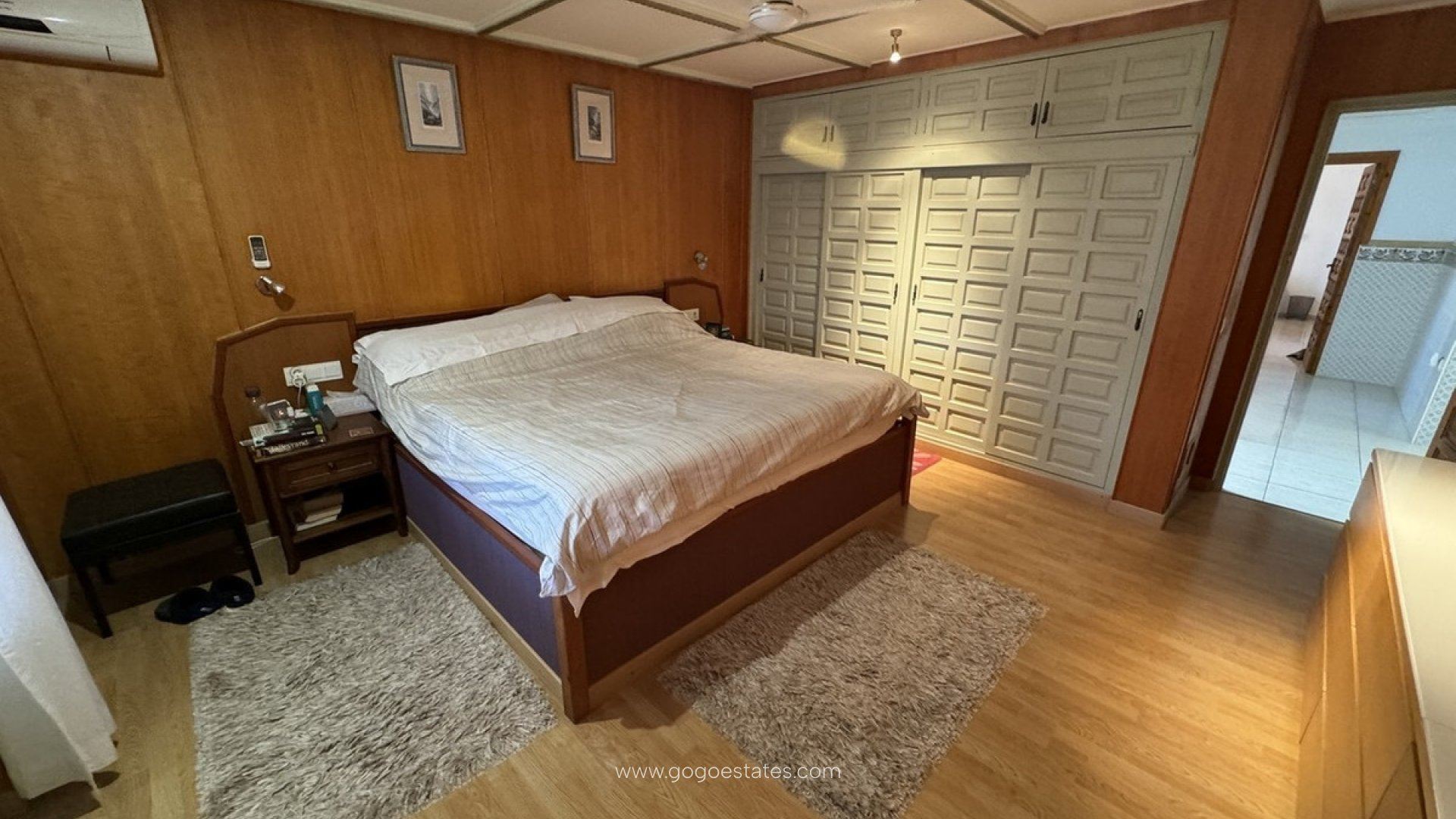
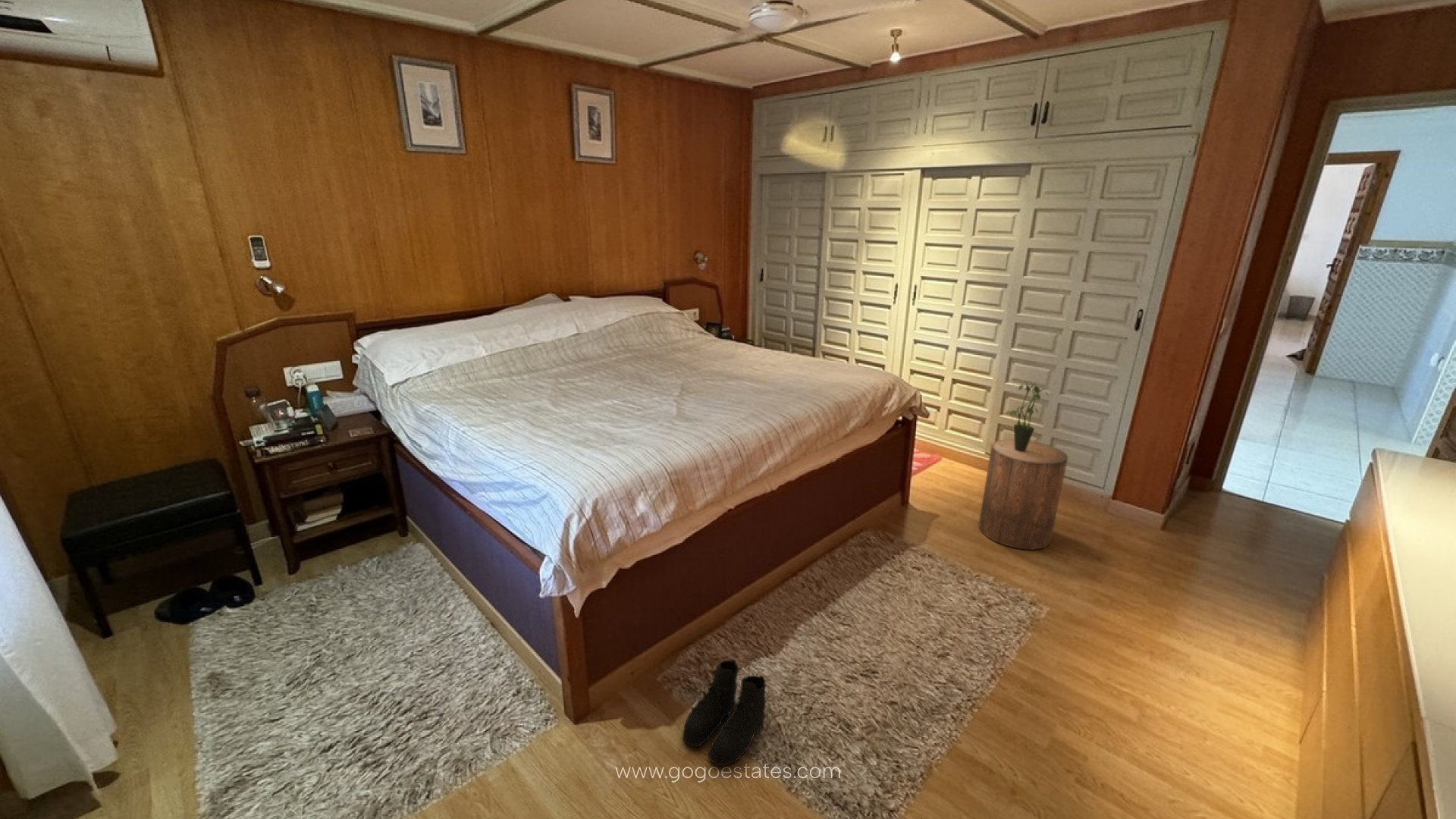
+ boots [682,658,767,767]
+ potted plant [1009,380,1050,452]
+ stool [978,438,1068,551]
